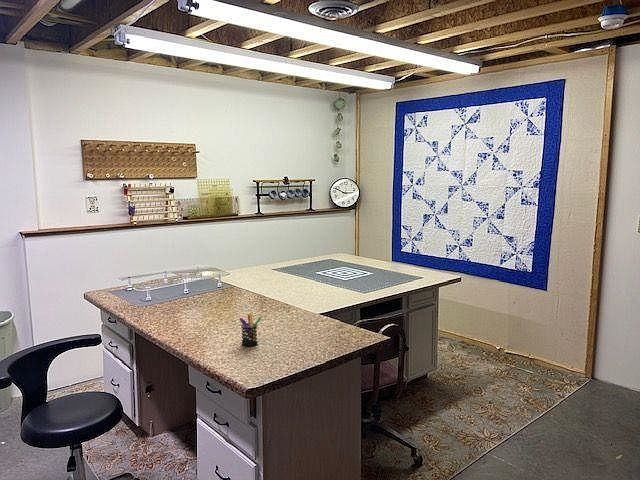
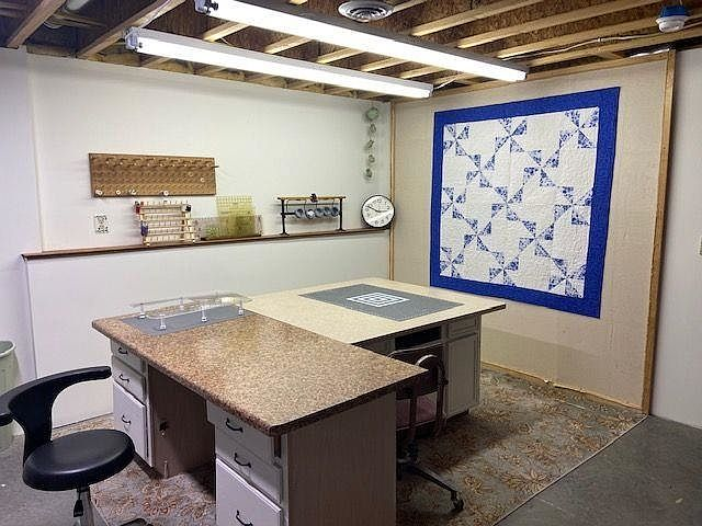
- pen holder [239,312,262,347]
